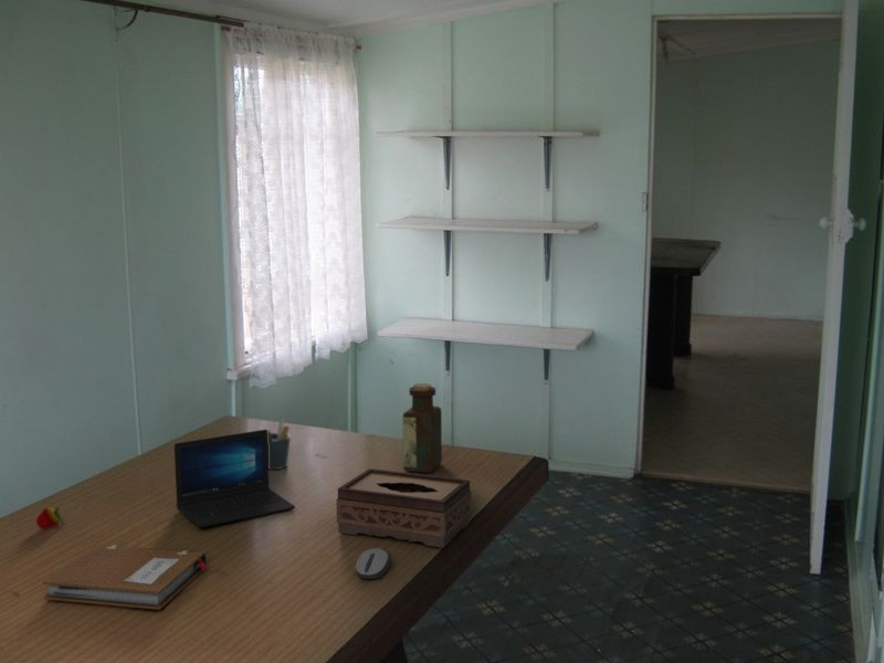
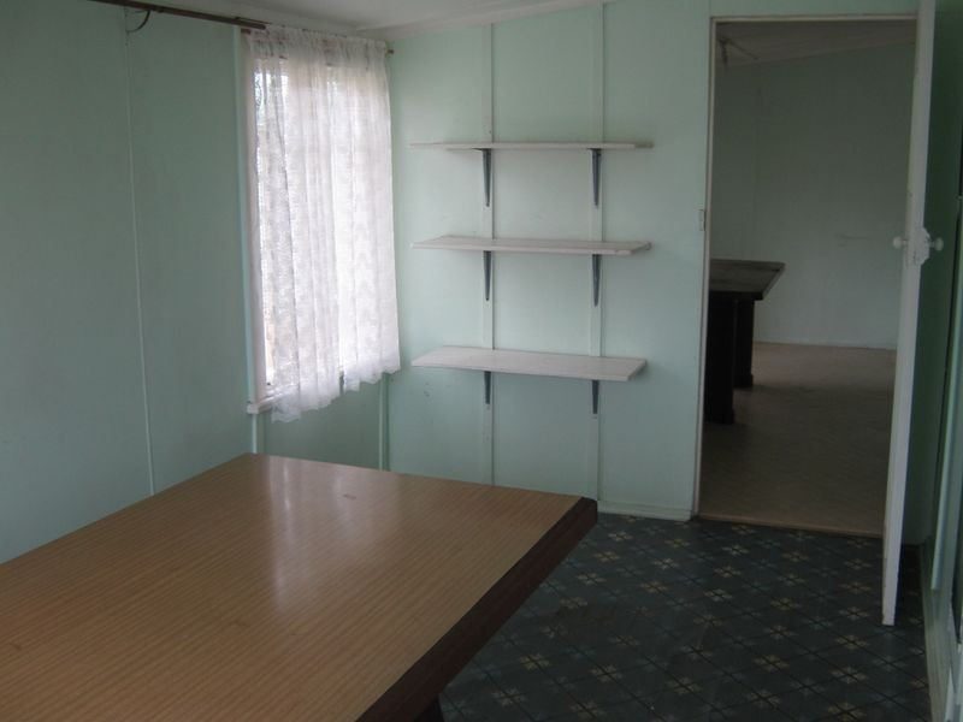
- tissue box [335,467,472,549]
- bottle [402,382,443,474]
- apple [35,507,64,530]
- notebook [41,544,209,611]
- laptop [173,429,296,528]
- pen holder [266,415,292,471]
- computer mouse [355,547,392,580]
